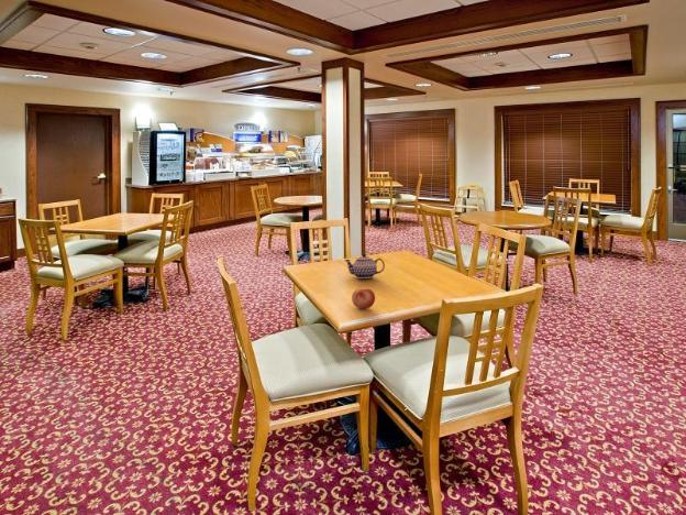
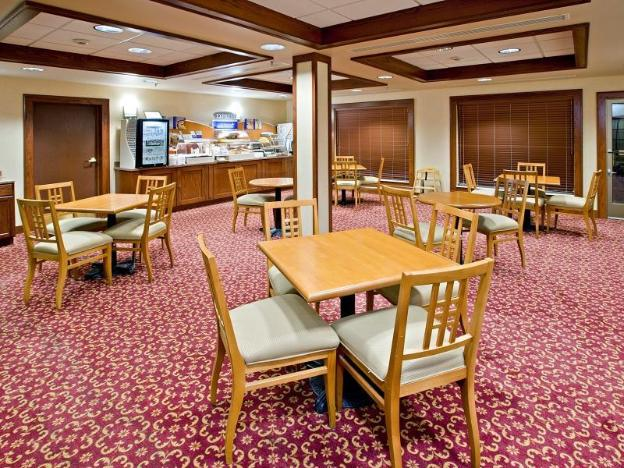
- teapot [343,253,386,280]
- fruit [351,287,376,310]
